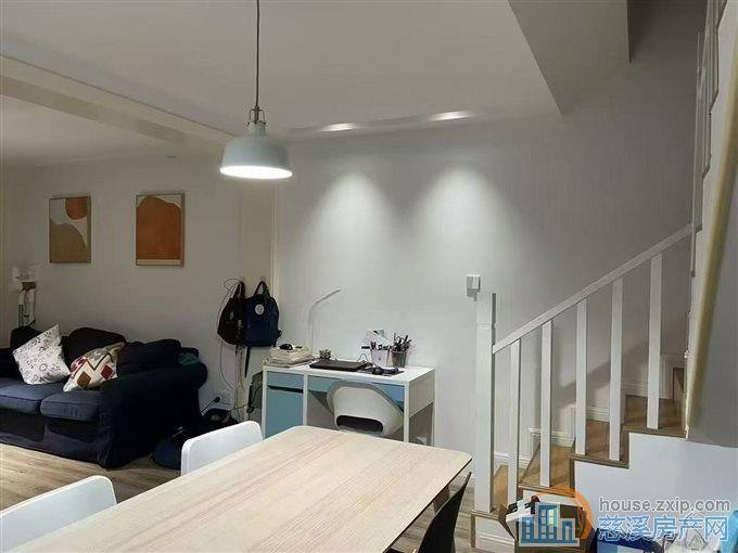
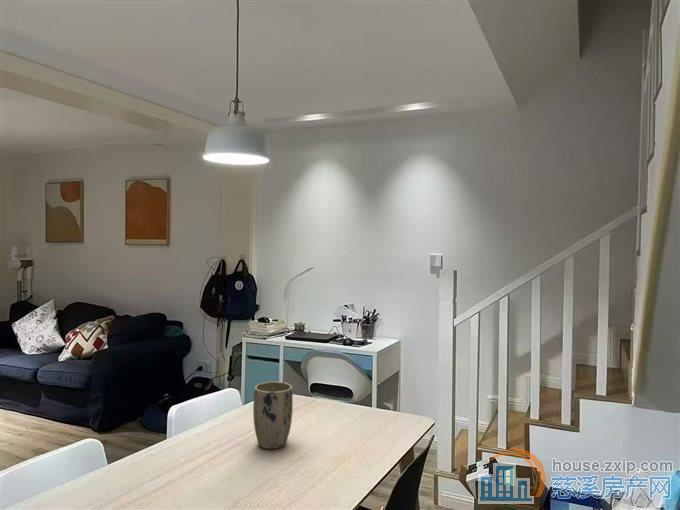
+ plant pot [252,381,294,450]
